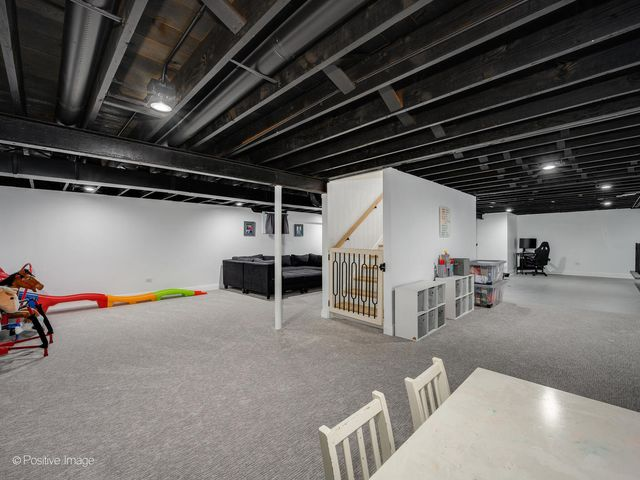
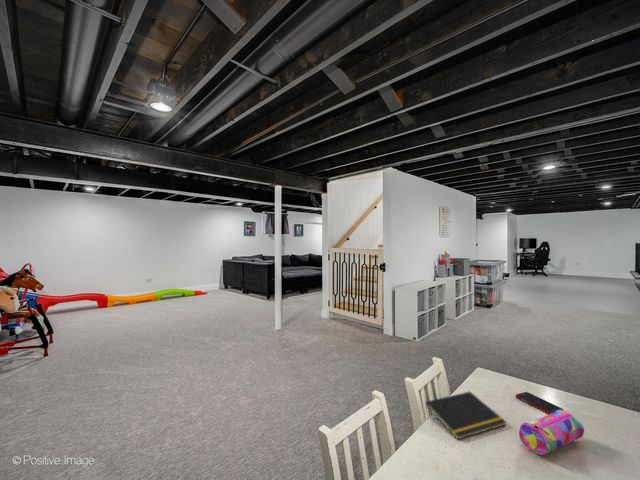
+ pencil case [518,410,585,456]
+ cell phone [515,391,565,415]
+ notepad [423,390,507,440]
